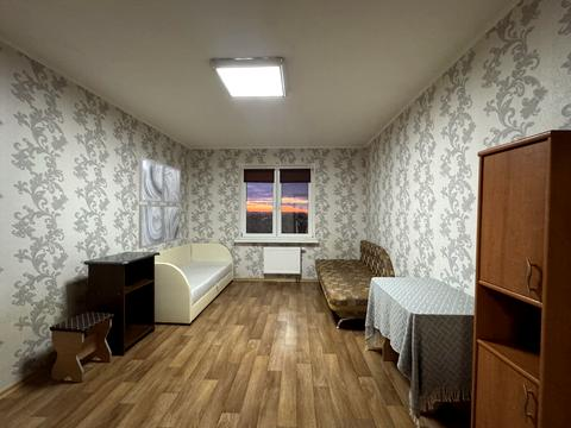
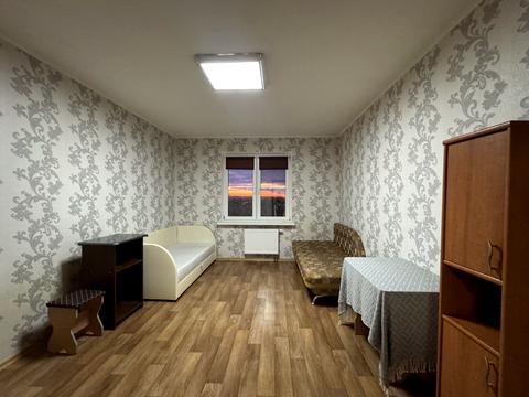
- wall art [138,156,182,250]
